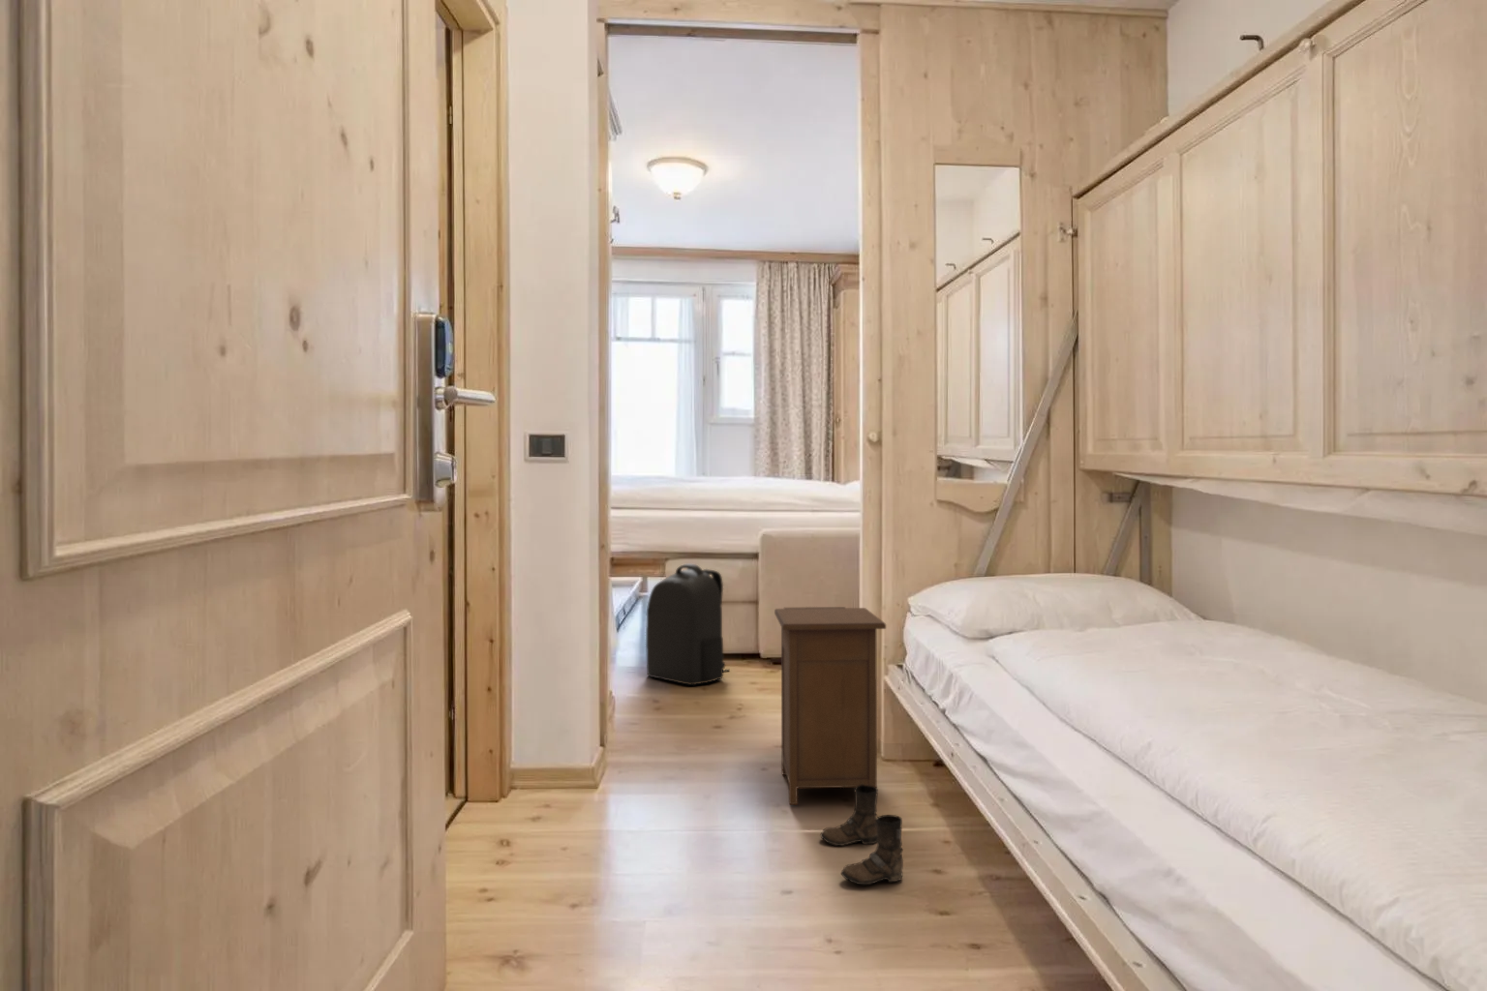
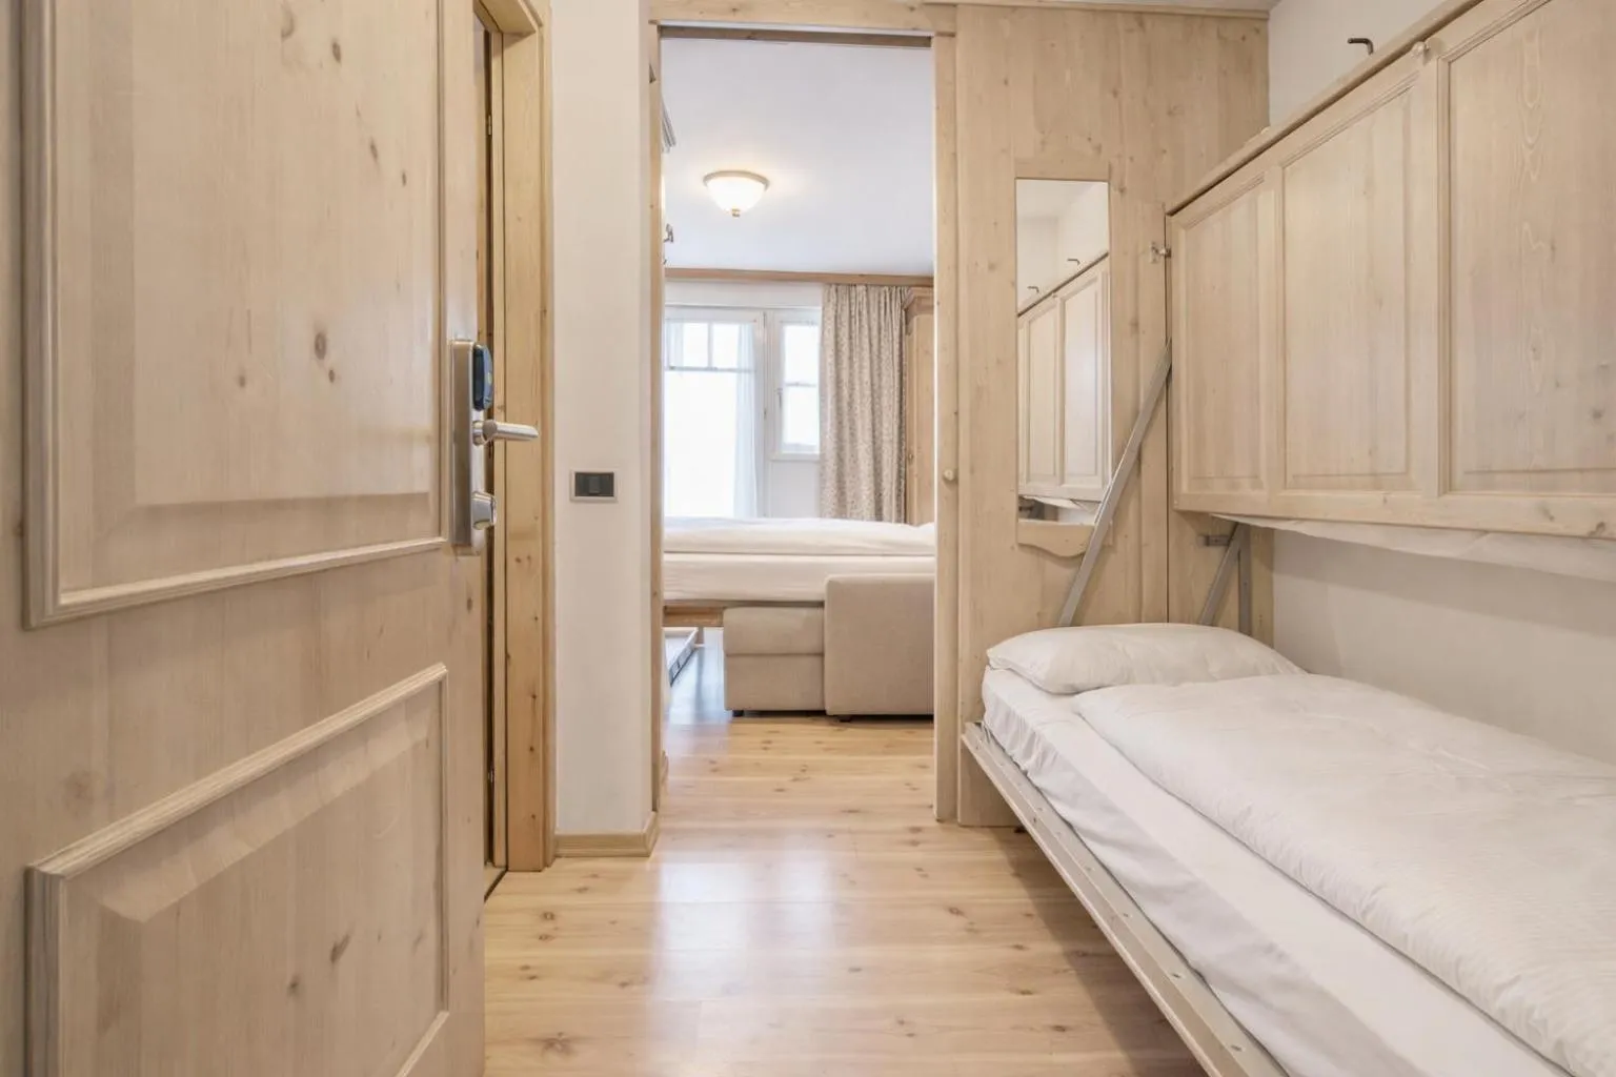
- boots [819,785,904,886]
- nightstand [773,606,887,805]
- backpack [645,562,731,686]
